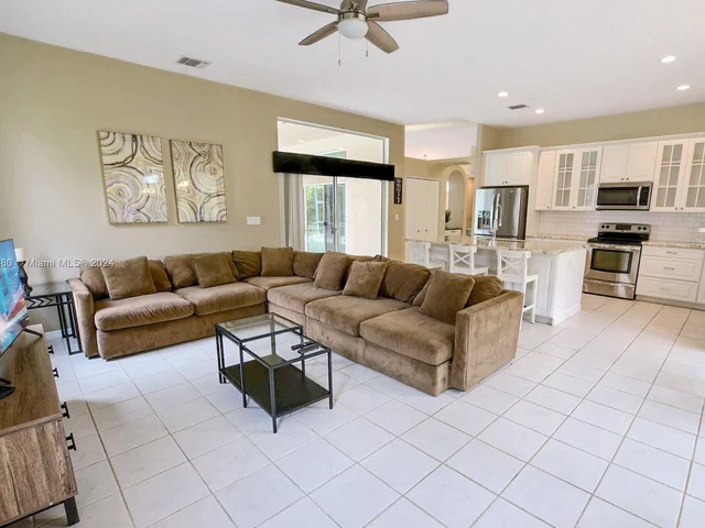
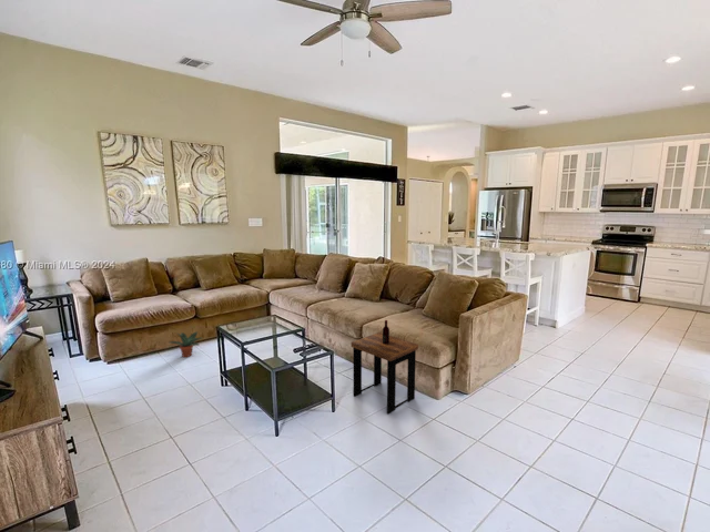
+ side table [351,319,419,415]
+ potted plant [169,330,203,358]
